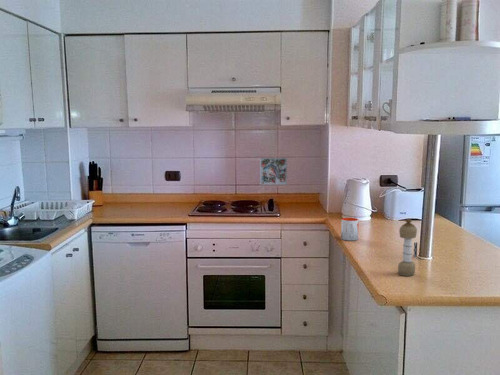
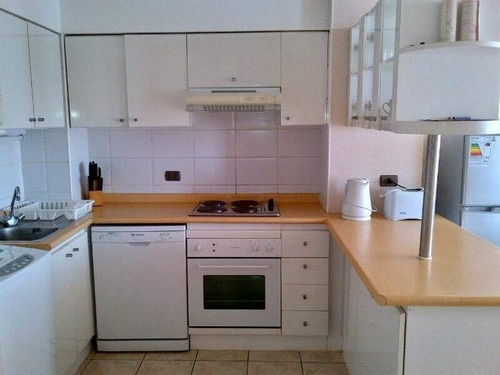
- decorative tile [259,157,288,186]
- mug [340,217,359,241]
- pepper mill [397,218,418,277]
